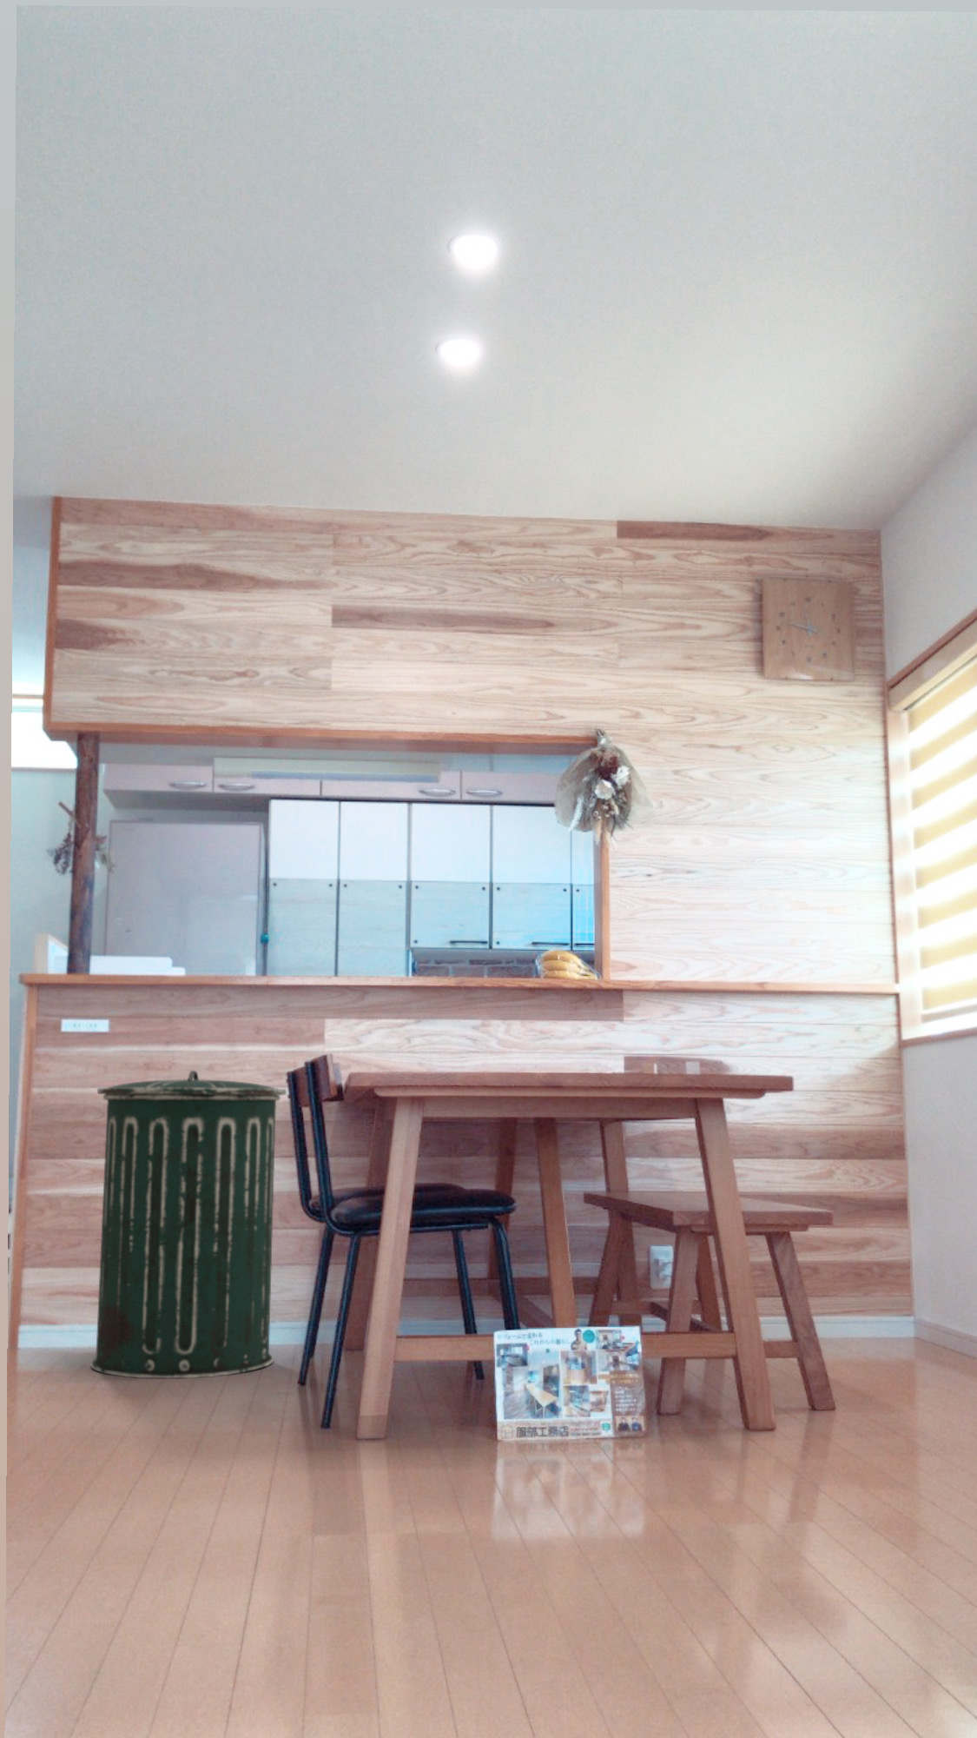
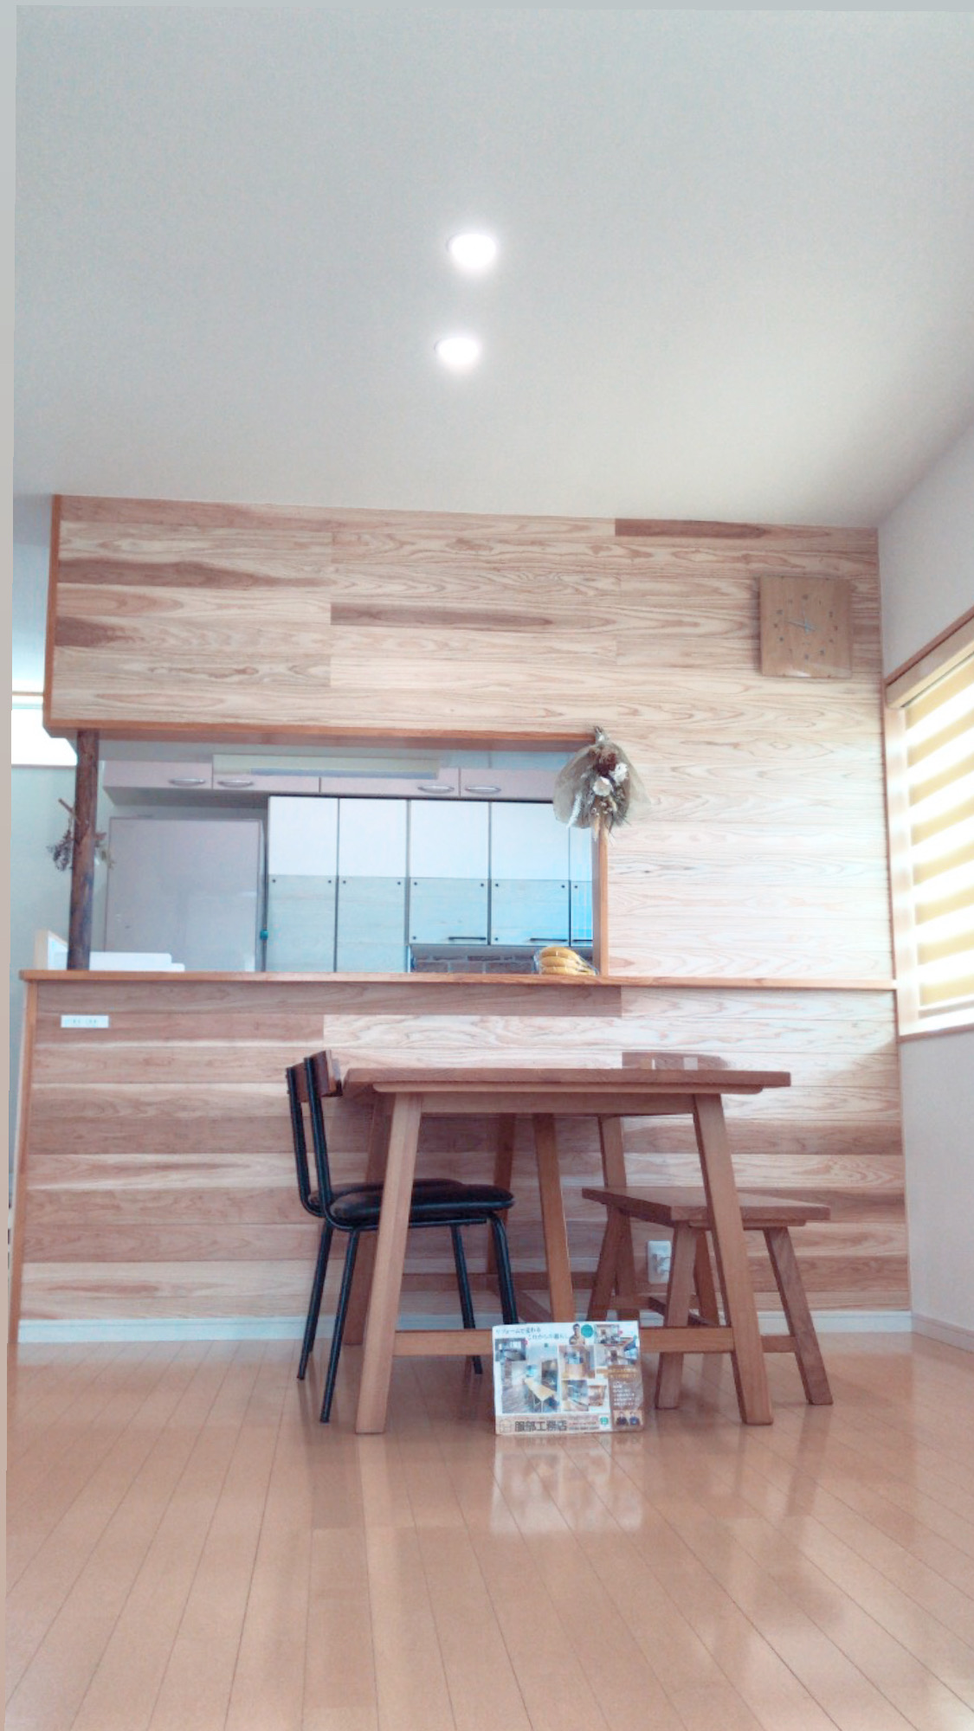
- trash can [89,1070,287,1379]
